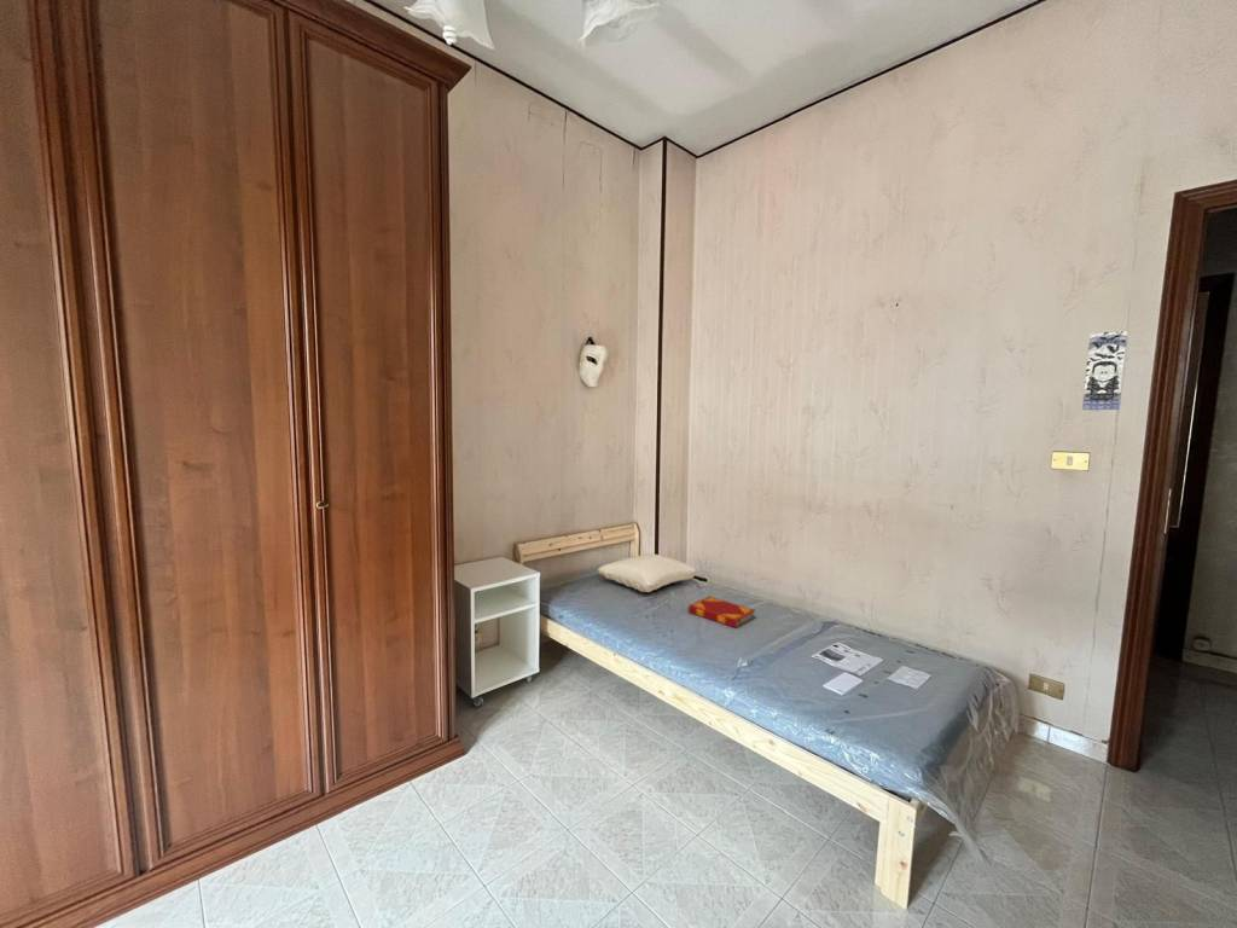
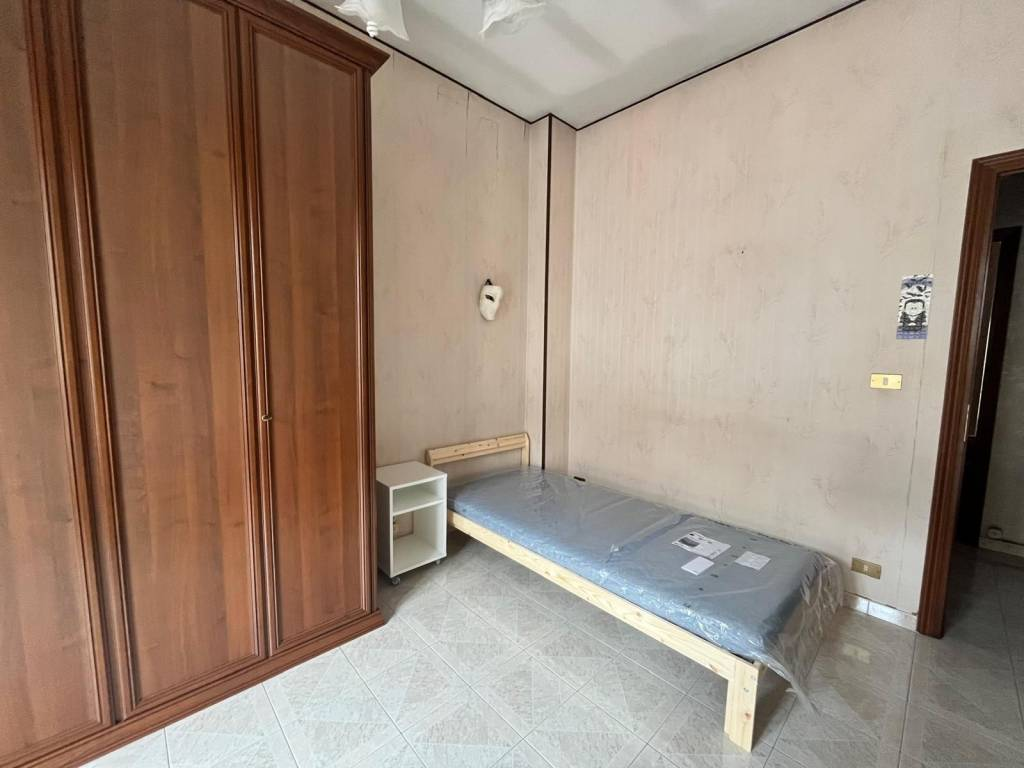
- pillow [597,552,697,593]
- hardback book [687,596,757,630]
